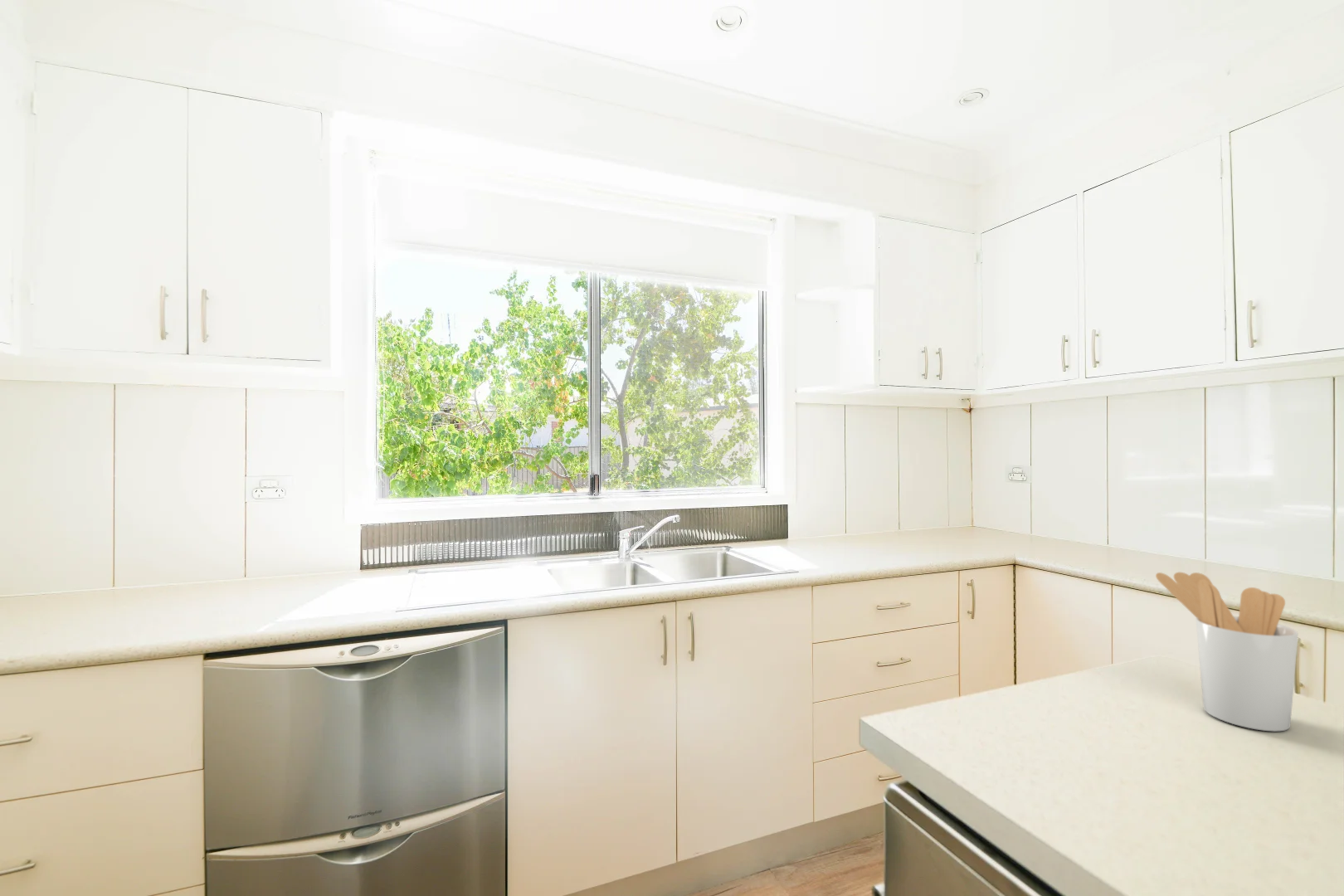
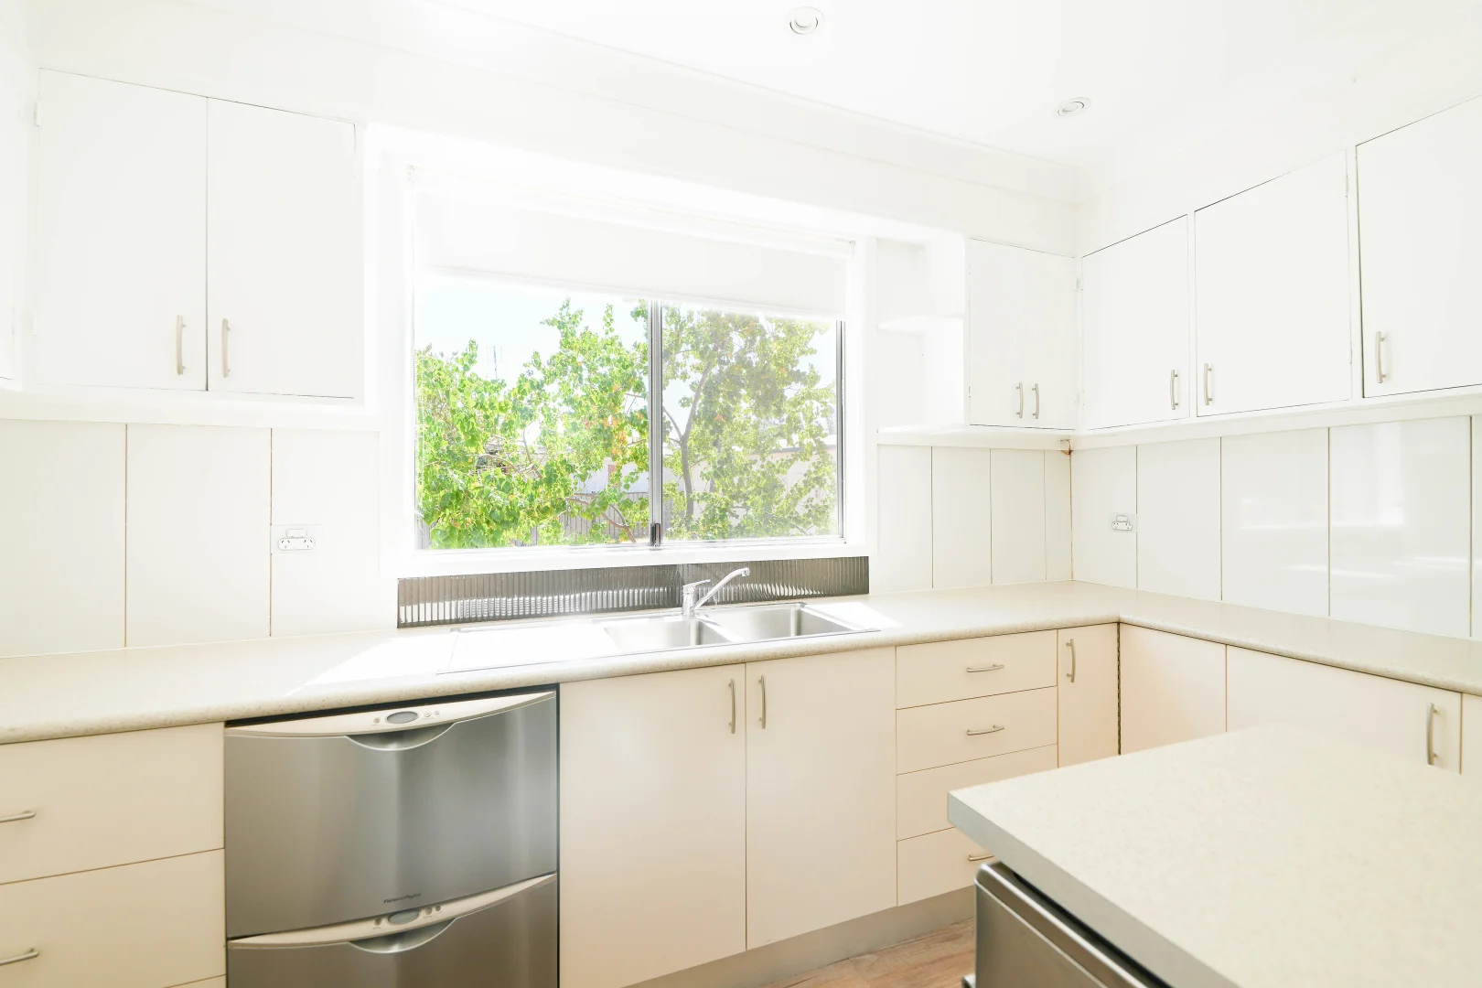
- utensil holder [1155,572,1298,733]
